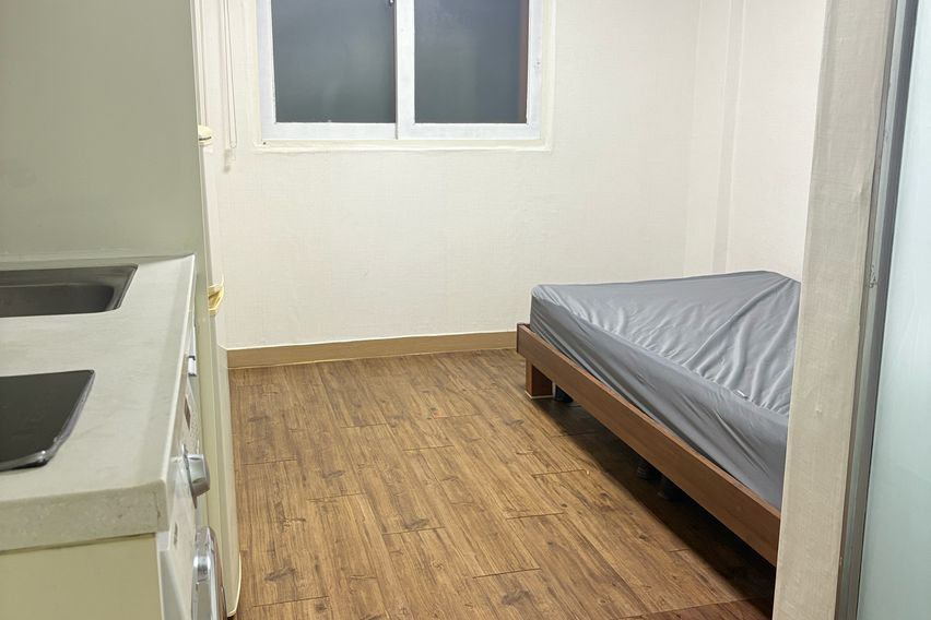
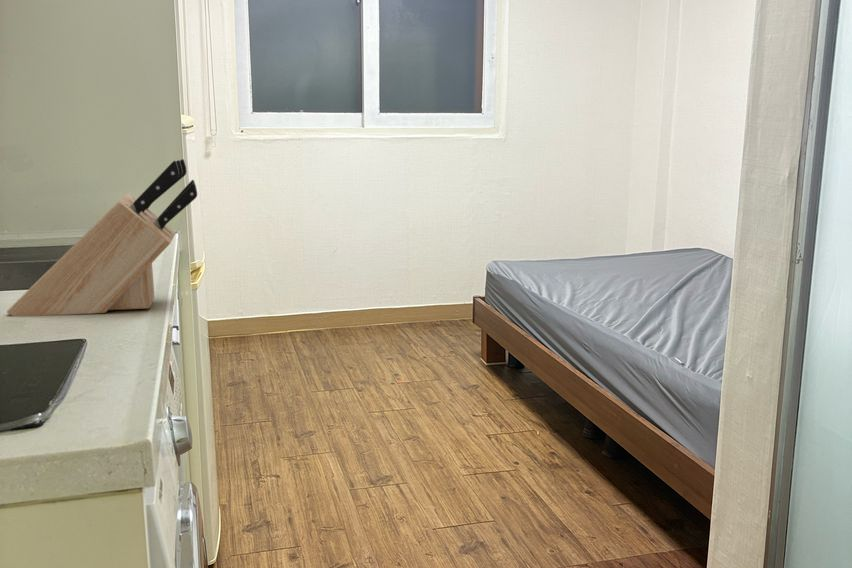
+ knife block [6,158,198,317]
